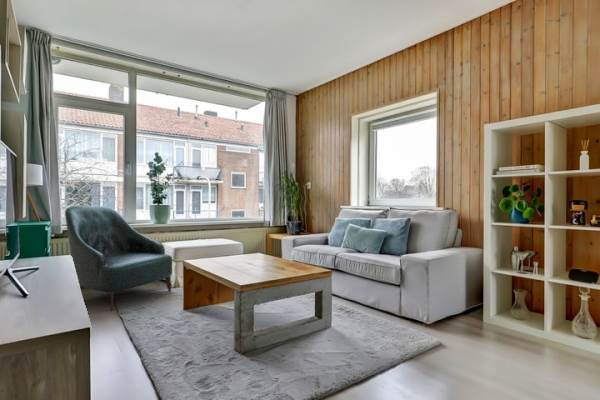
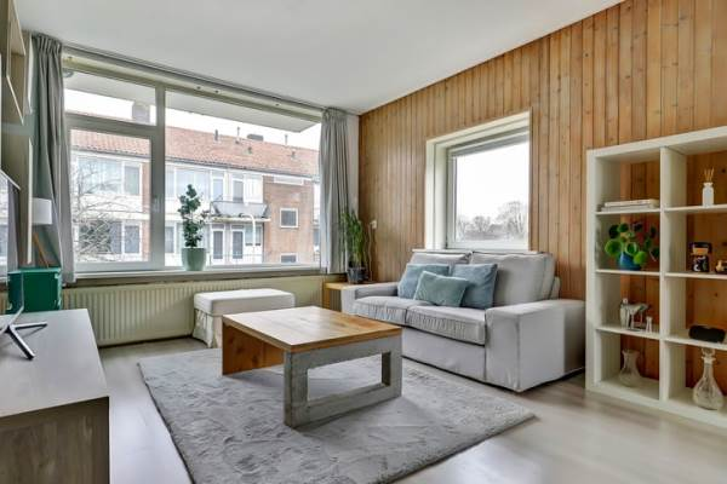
- armchair [64,205,173,312]
